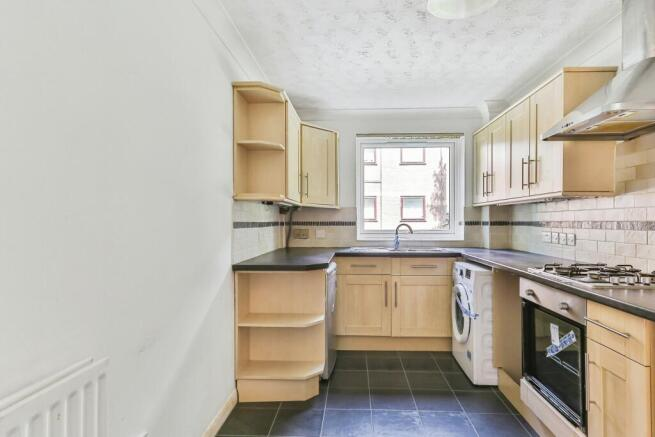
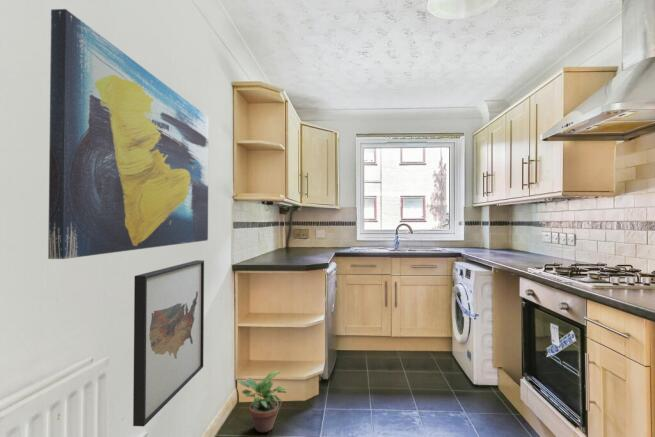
+ wall art [47,8,210,260]
+ potted plant [234,370,287,433]
+ wall art [132,259,205,427]
